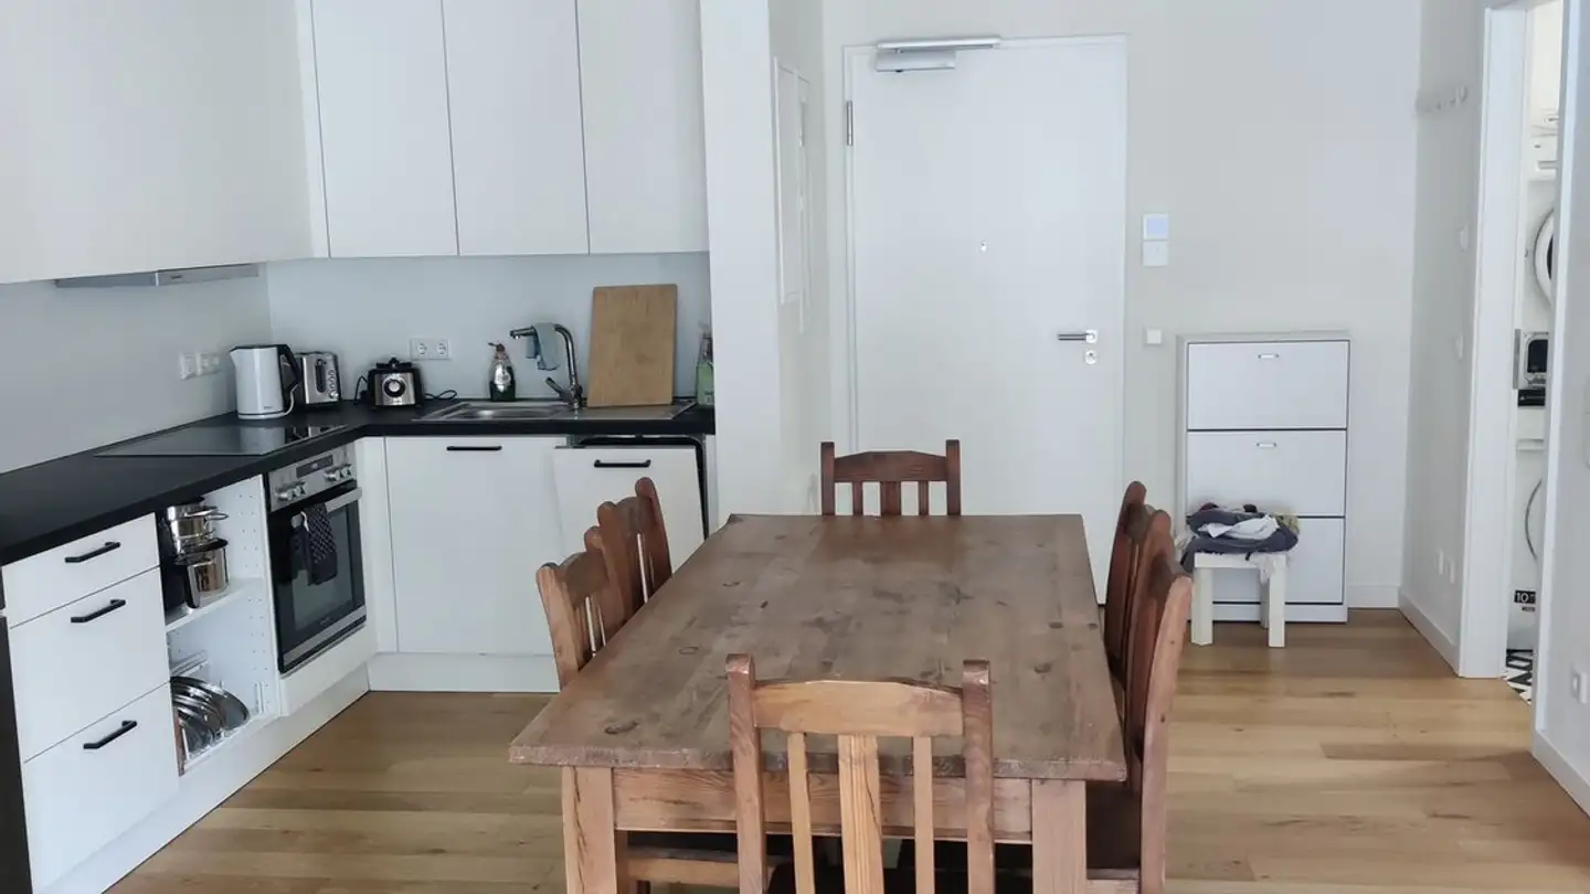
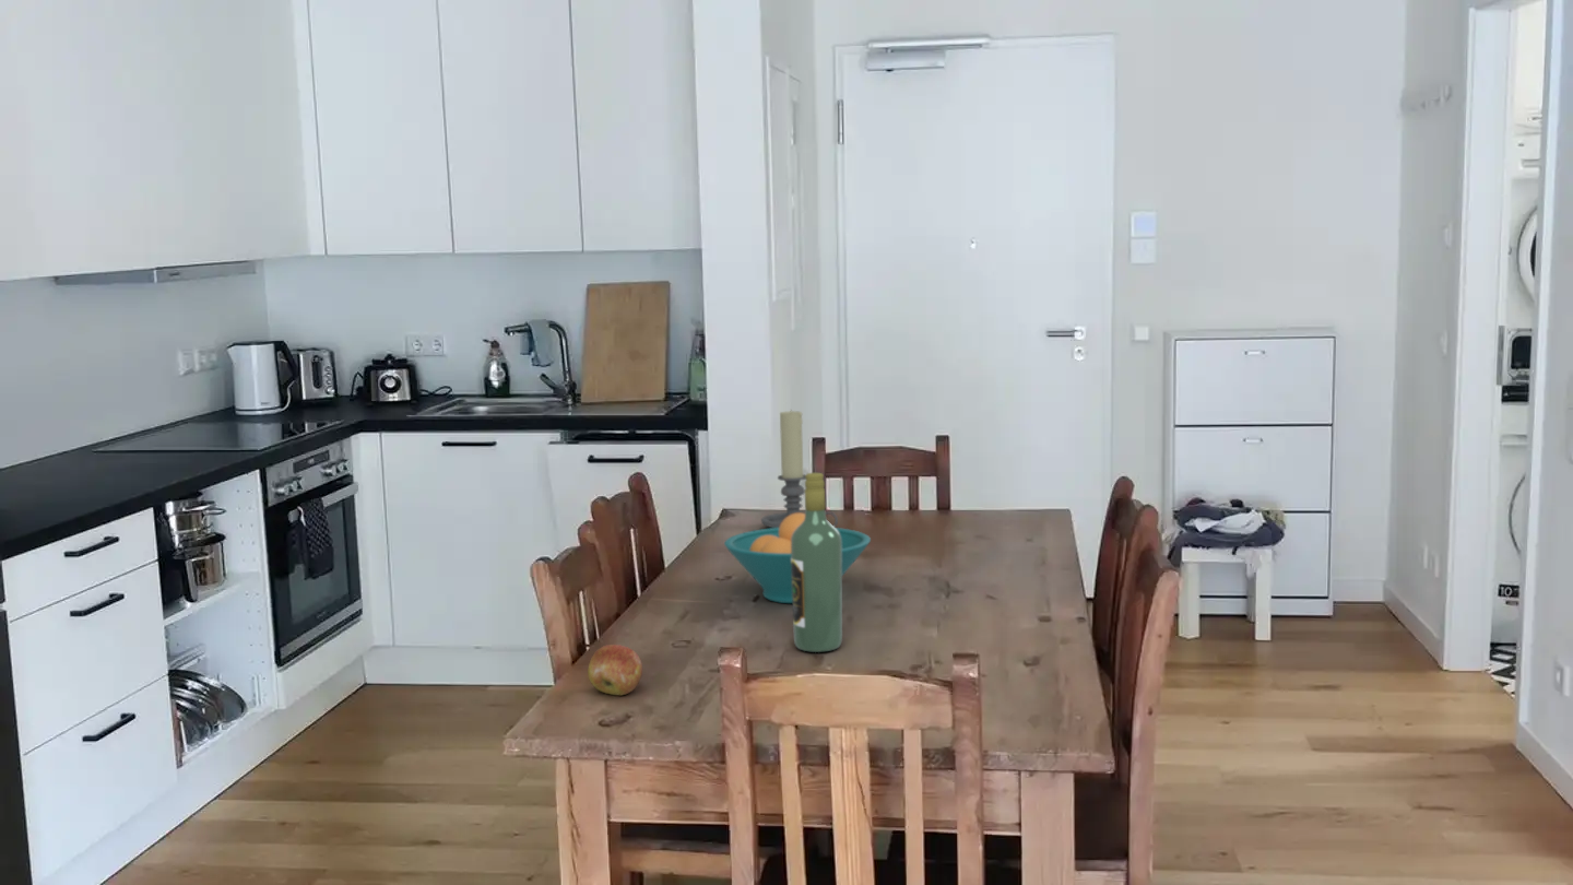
+ fruit bowl [723,514,872,604]
+ wine bottle [791,472,843,653]
+ apple [588,644,643,696]
+ candle holder [760,409,839,529]
